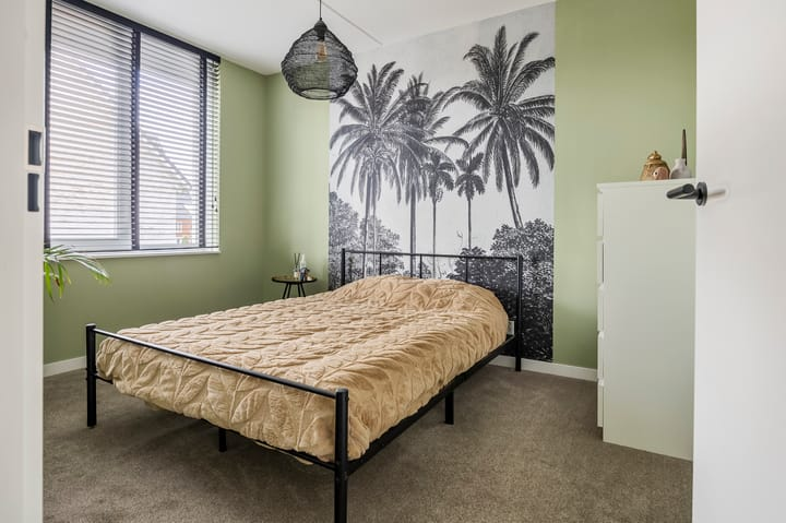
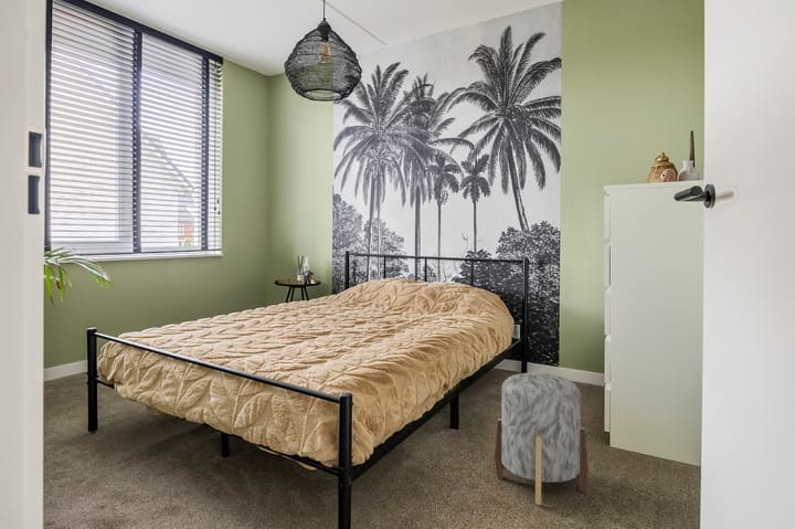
+ stool [494,372,590,506]
